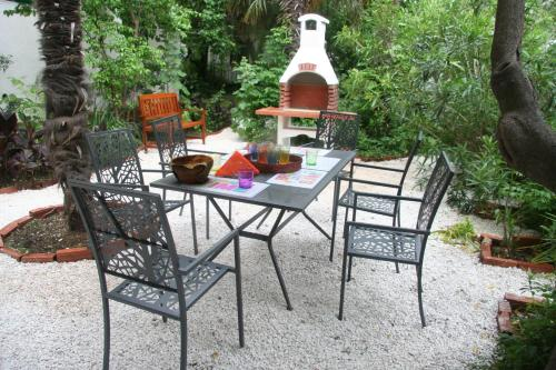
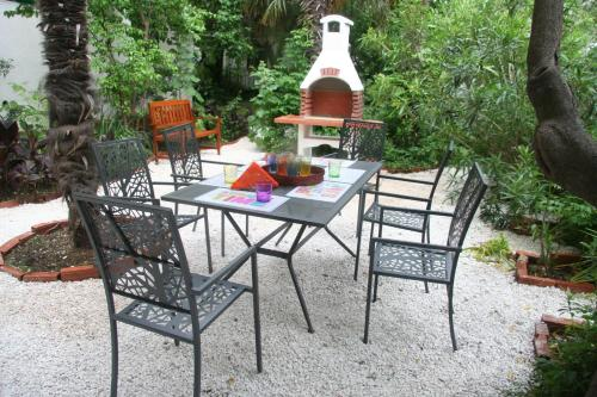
- bowl [168,153,215,184]
